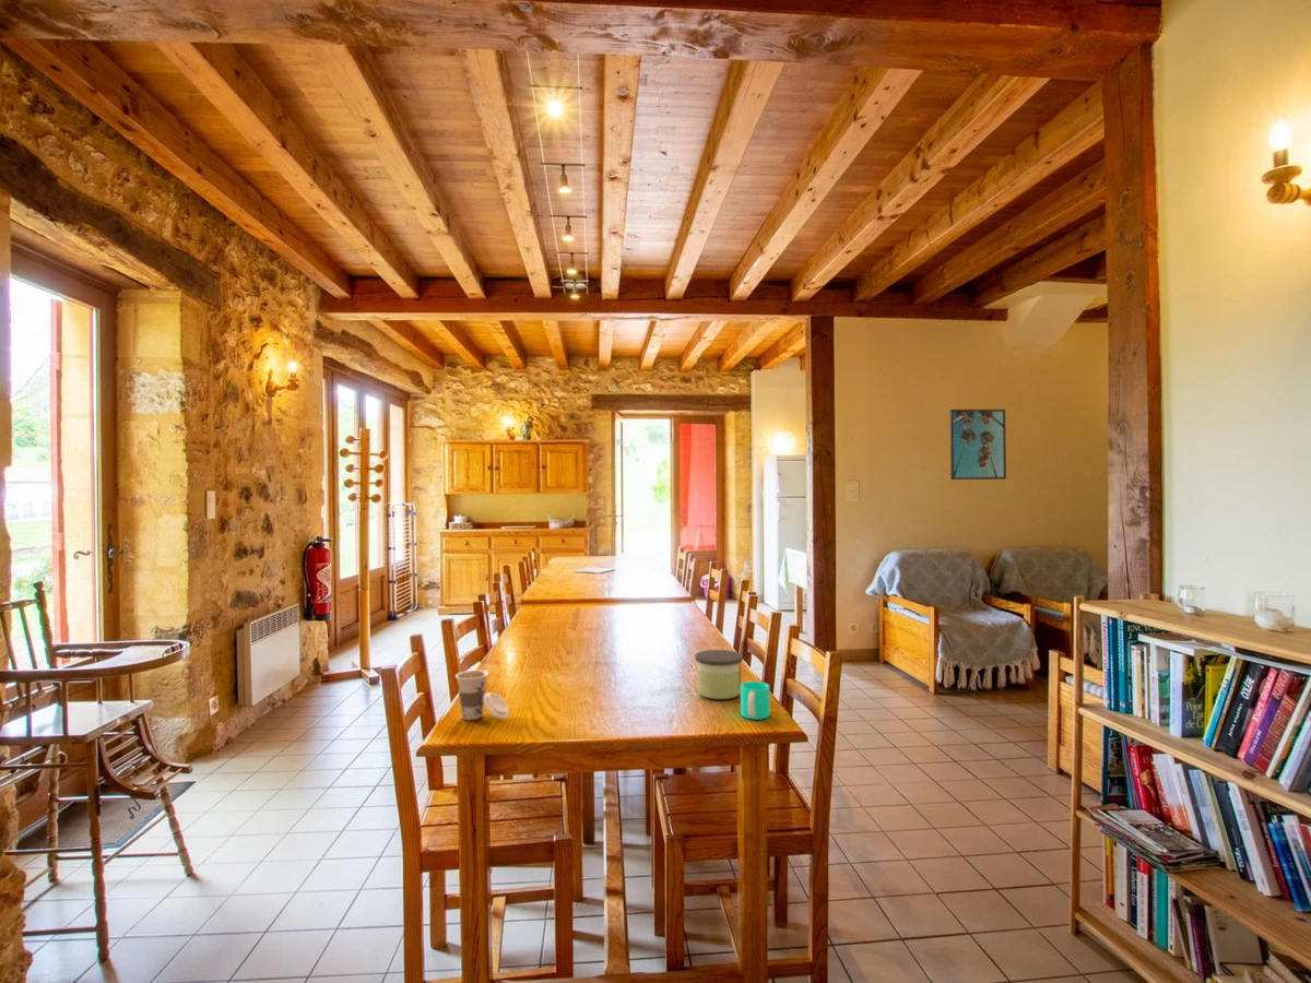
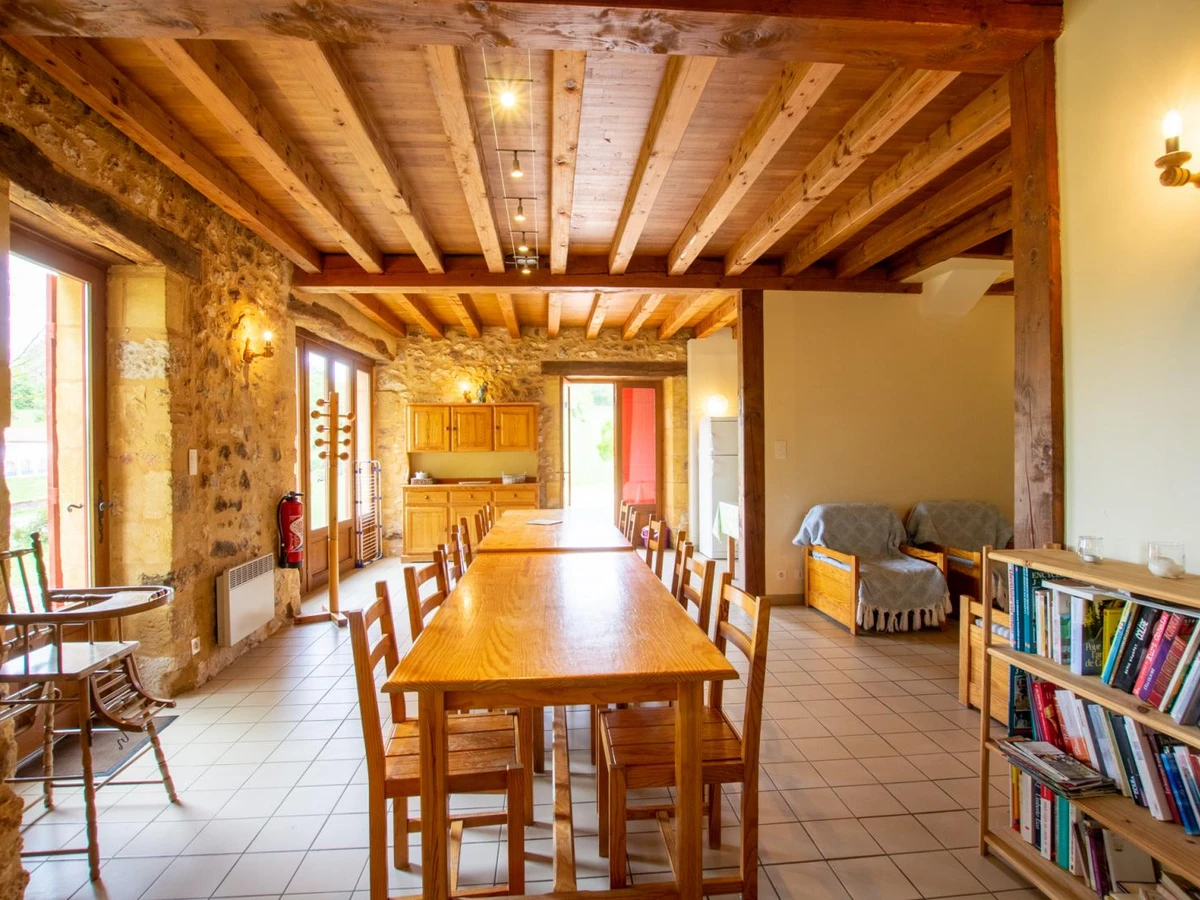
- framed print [948,408,1007,481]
- candle [694,649,744,700]
- cup [740,680,771,721]
- cup [454,668,510,721]
